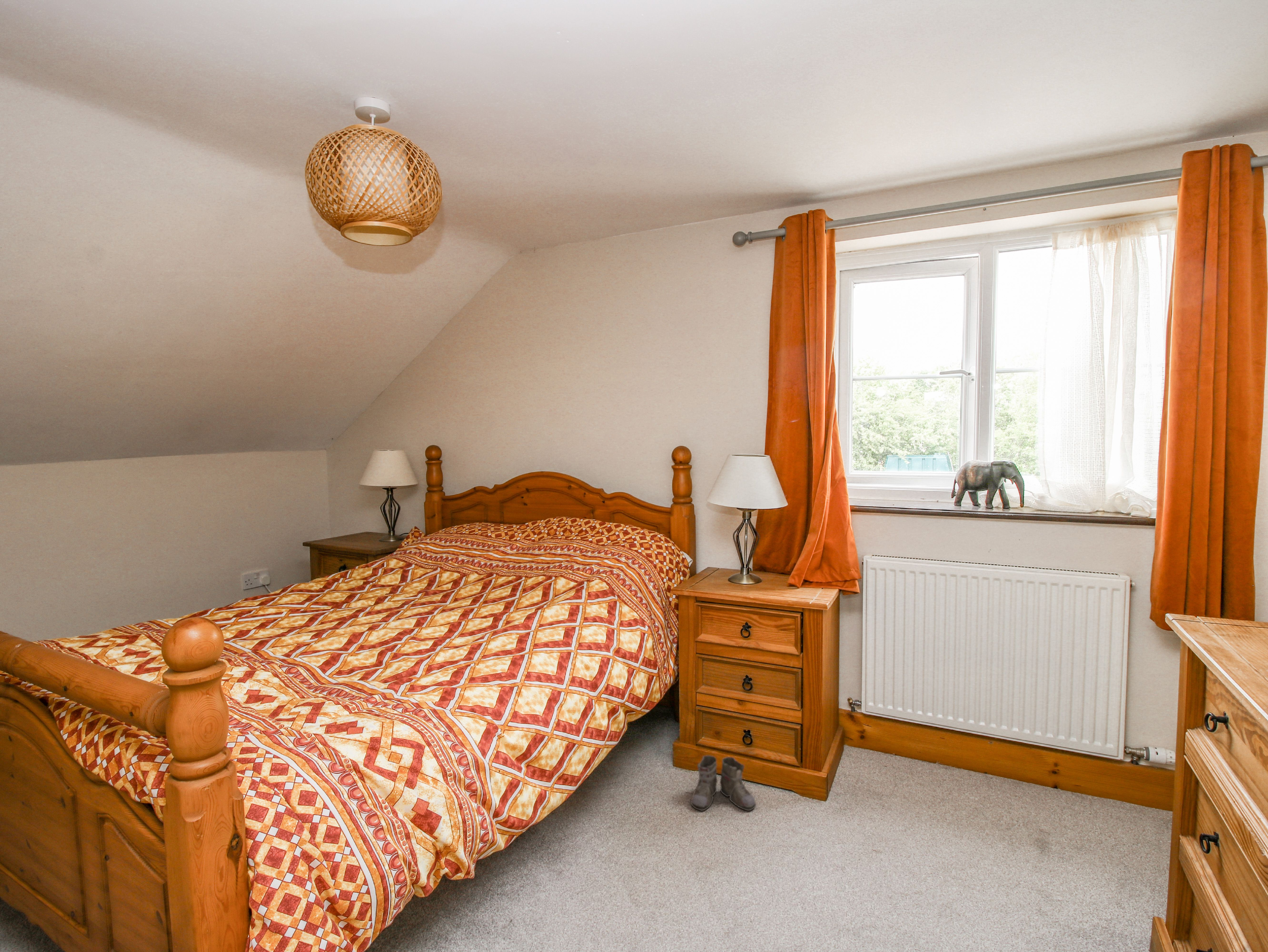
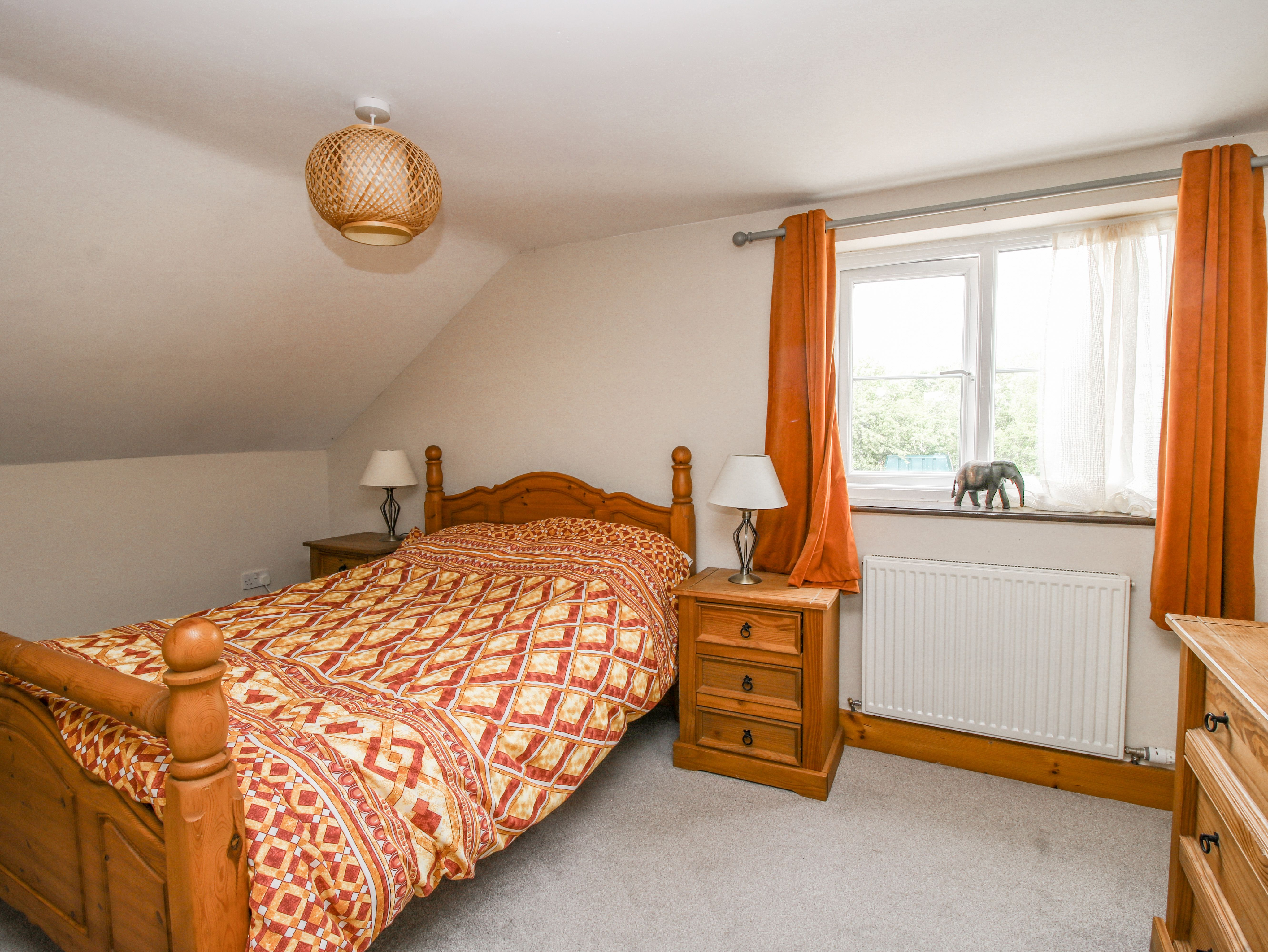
- boots [685,755,756,811]
